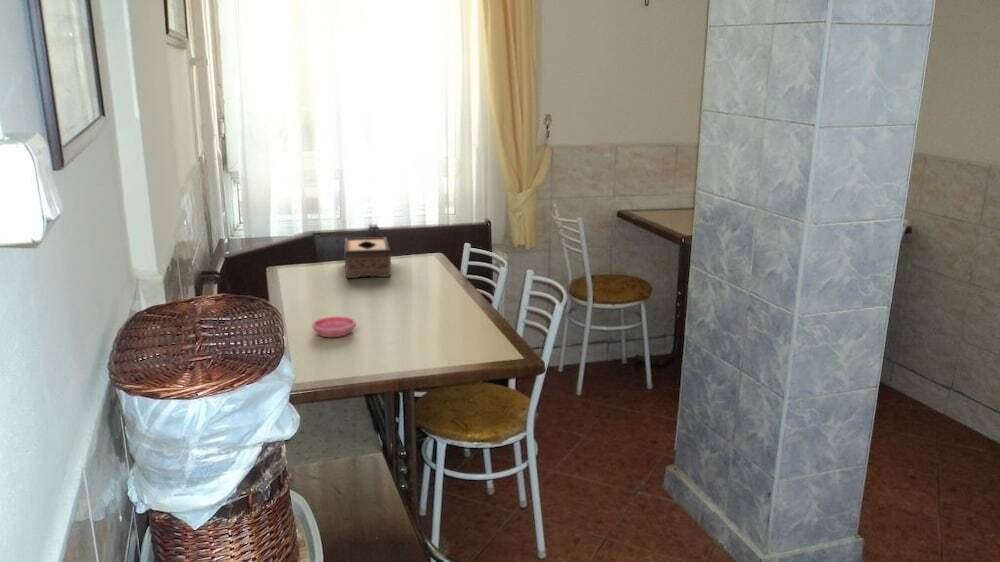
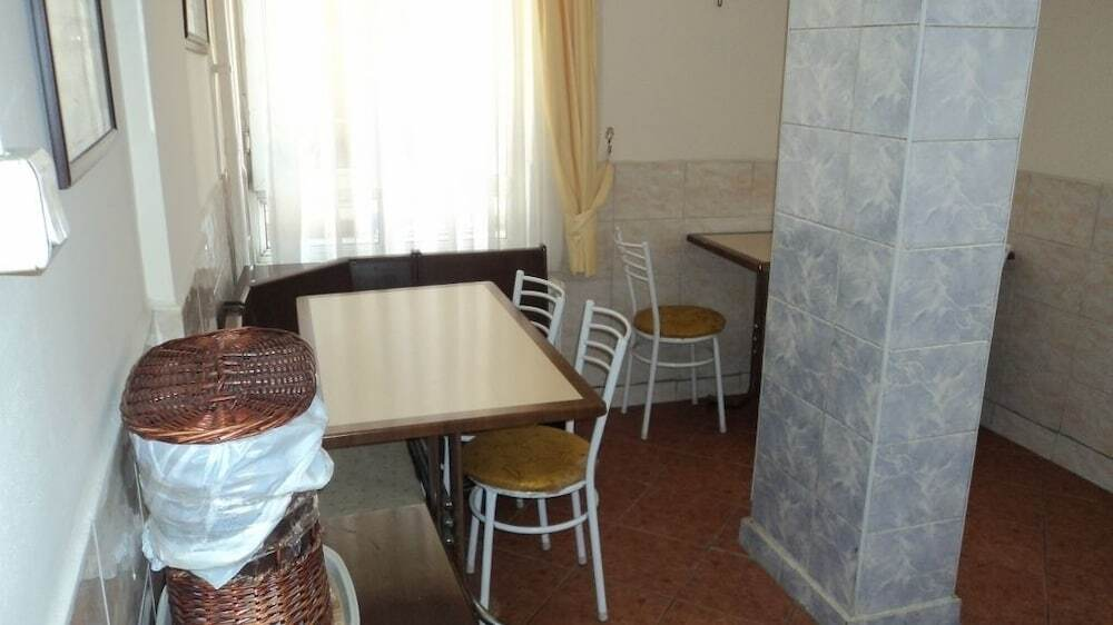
- saucer [311,315,357,338]
- tissue box [343,236,392,279]
